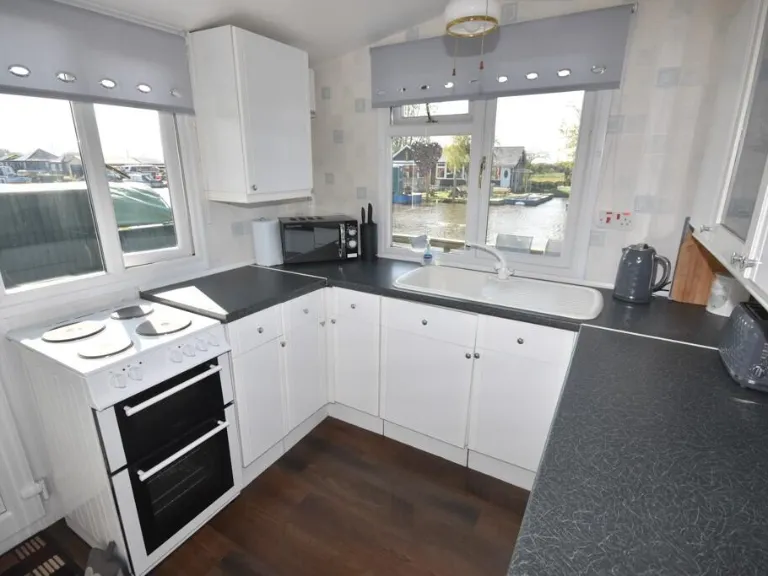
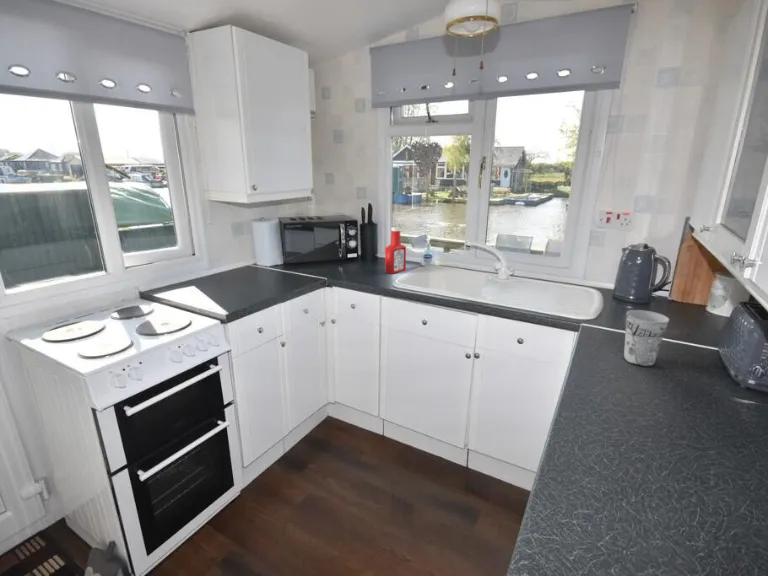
+ cup [623,309,670,368]
+ soap bottle [384,226,407,275]
